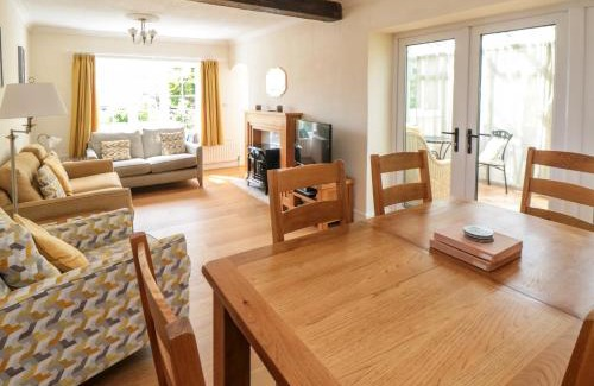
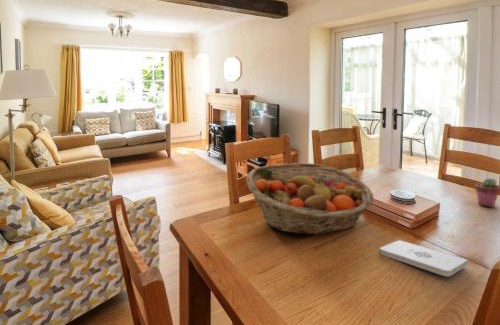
+ fruit basket [245,162,375,235]
+ notepad [379,239,469,277]
+ potted succulent [474,177,500,208]
